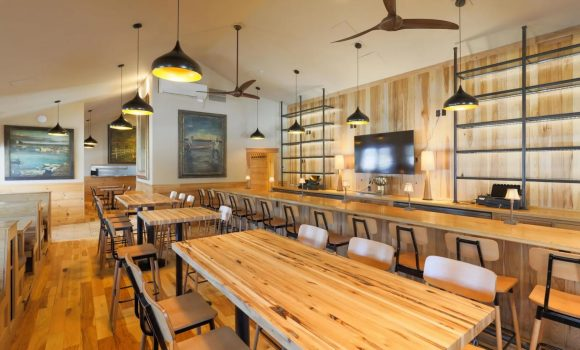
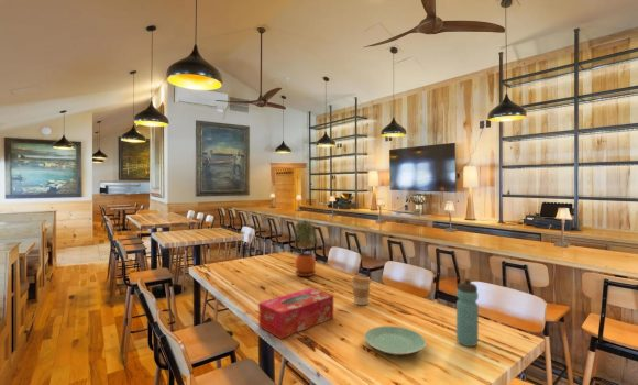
+ coffee cup [351,275,372,306]
+ potted plant [293,220,319,277]
+ plate [363,324,427,356]
+ tissue box [257,287,334,340]
+ water bottle [455,278,480,348]
